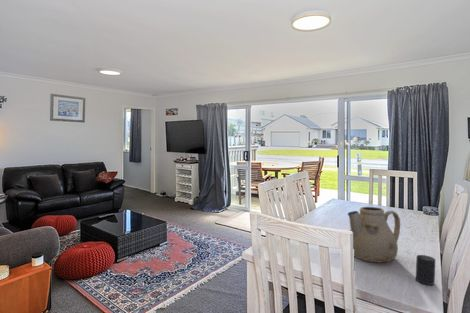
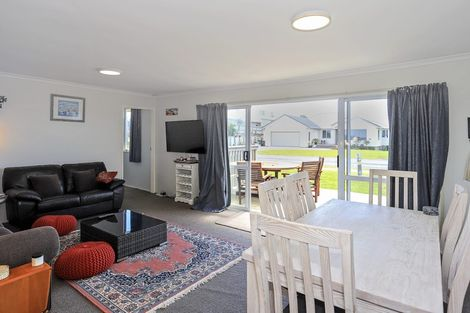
- cup [415,254,436,286]
- teapot [347,206,401,264]
